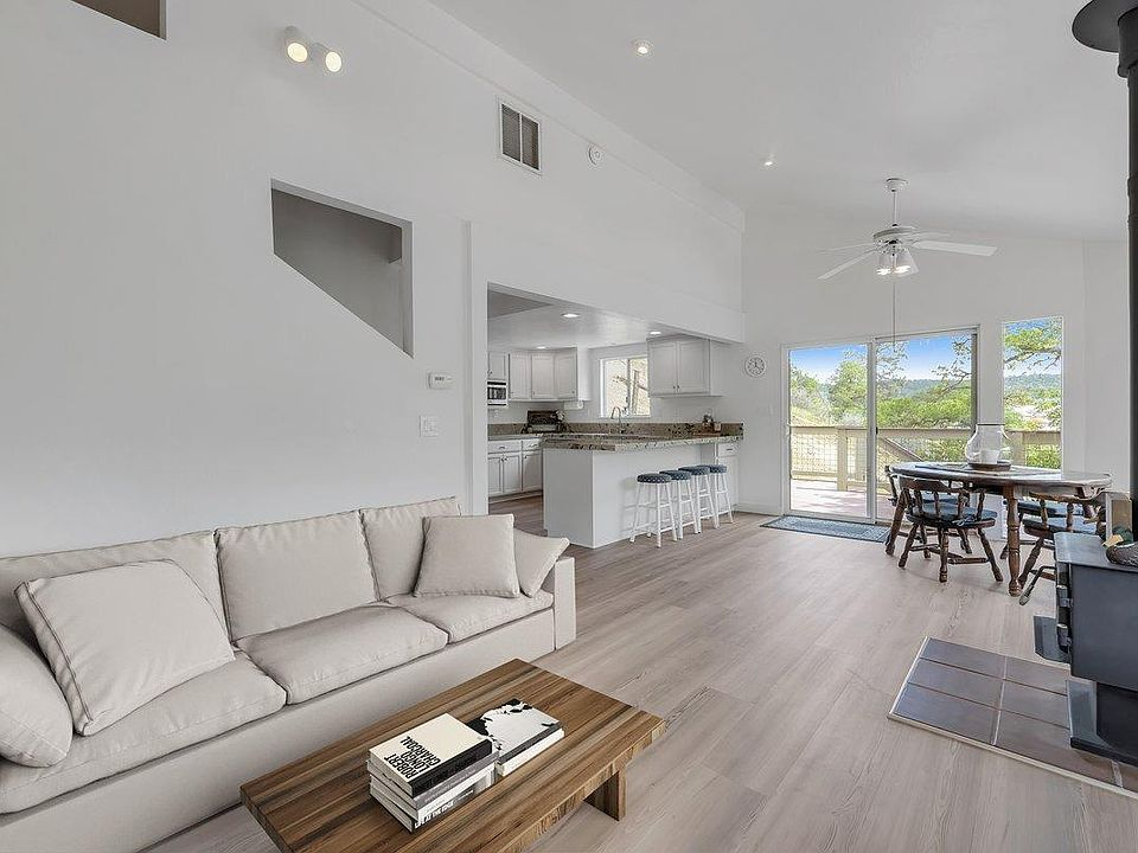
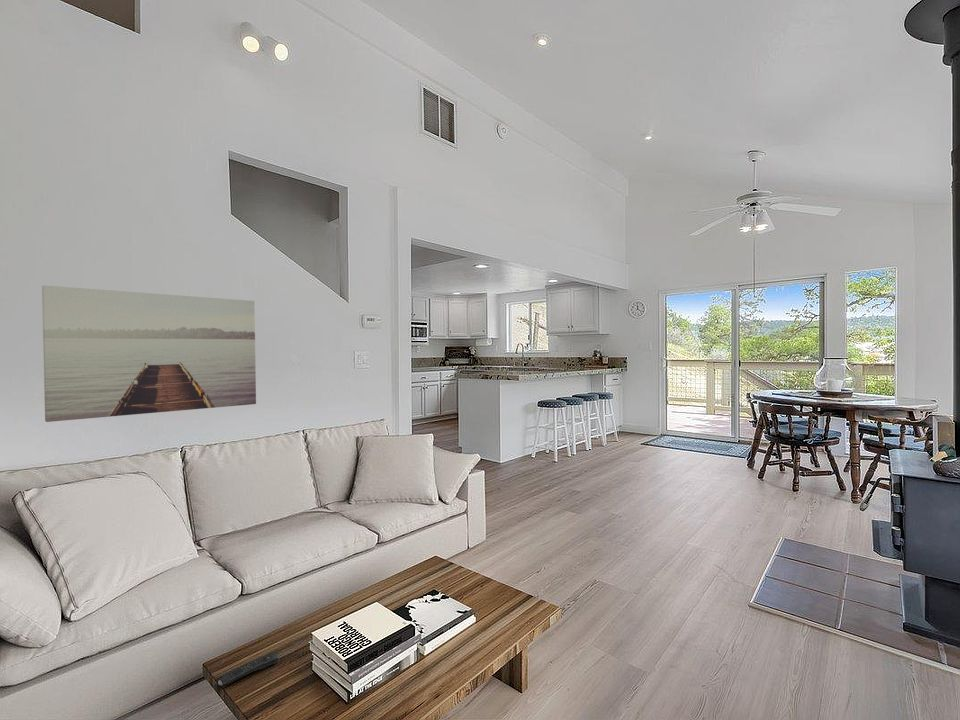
+ wall art [41,284,257,423]
+ remote control [217,651,281,687]
